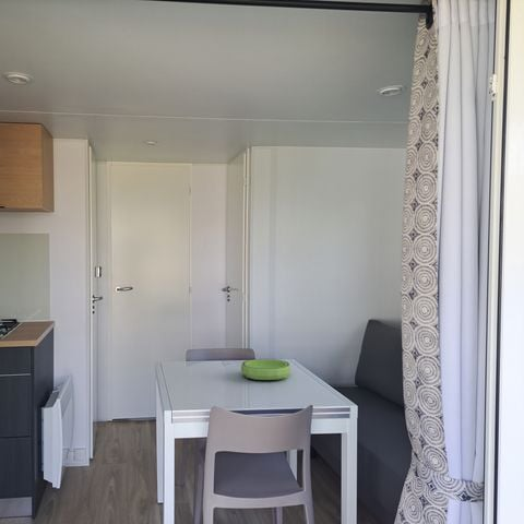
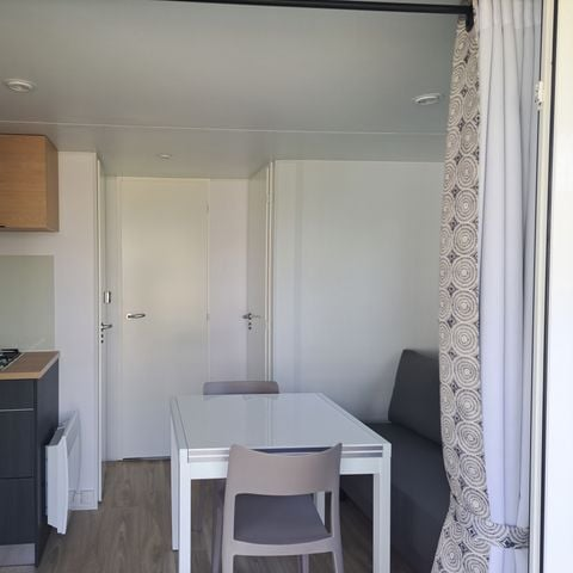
- bowl [240,358,291,381]
